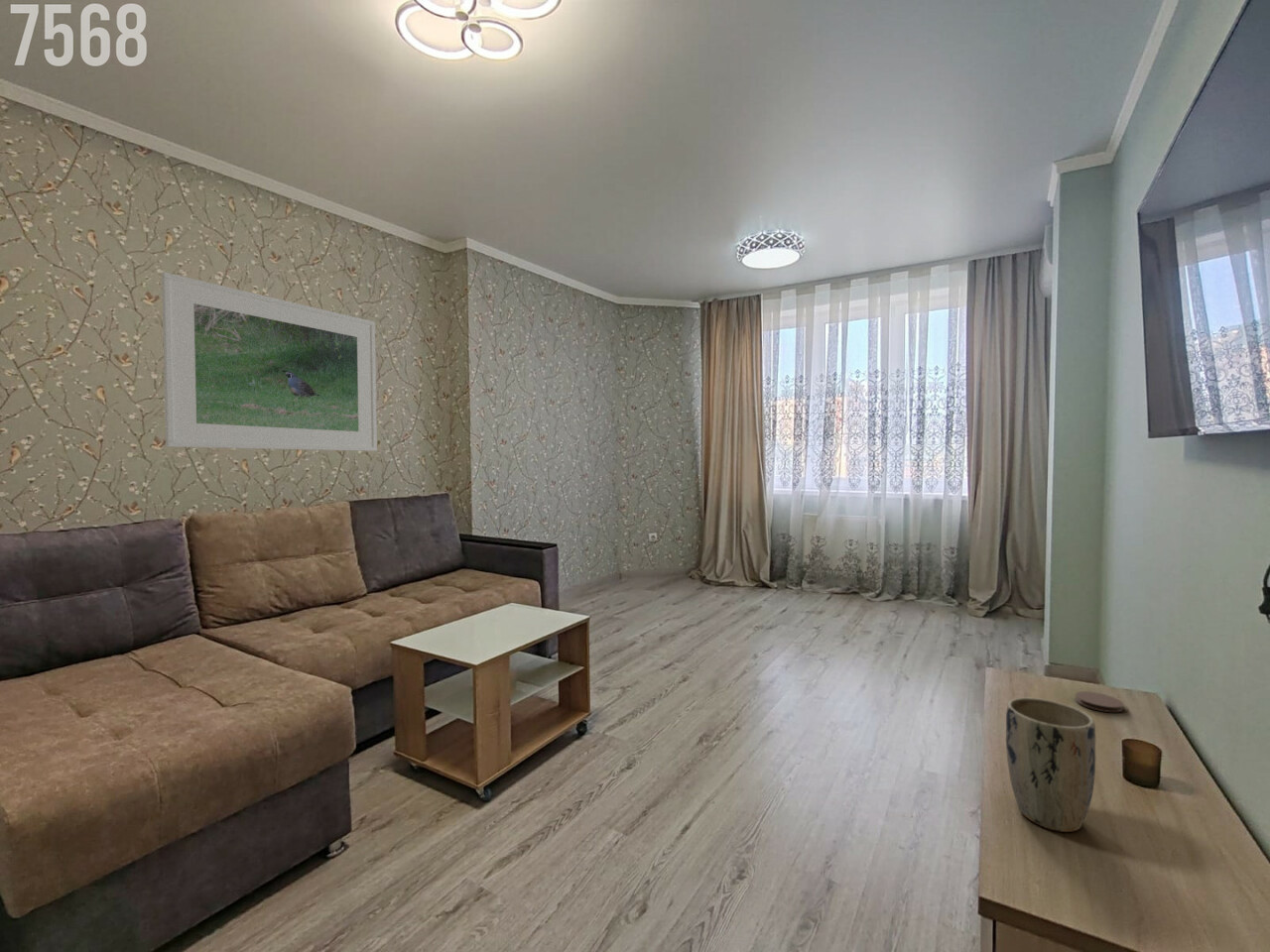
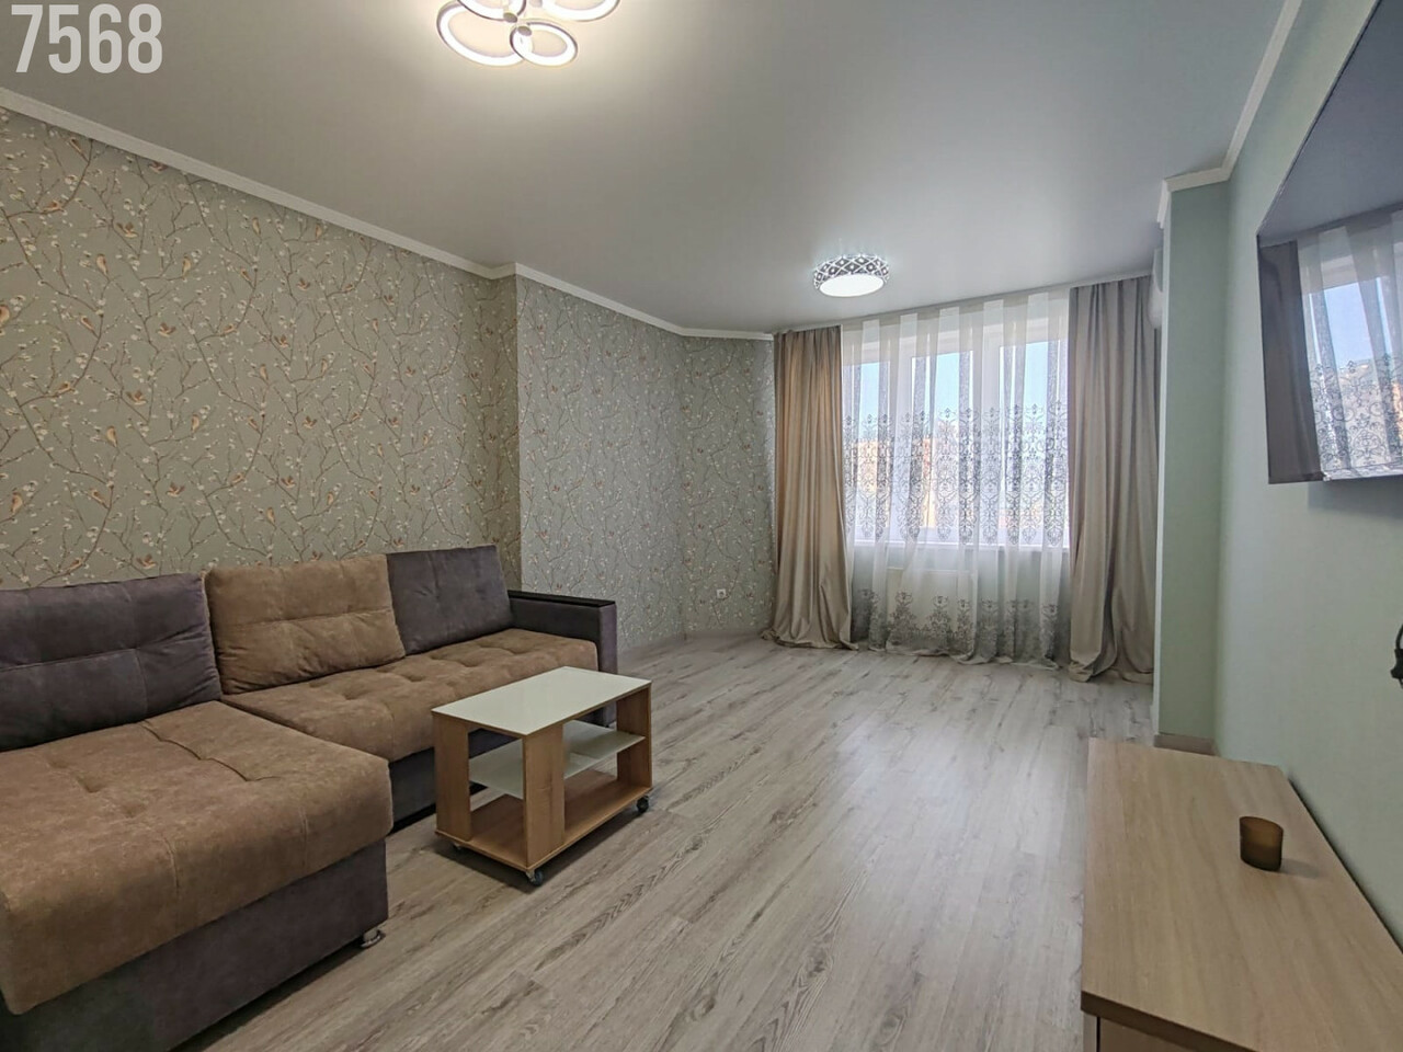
- coaster [1075,690,1124,713]
- plant pot [1005,697,1096,833]
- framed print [161,271,378,452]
